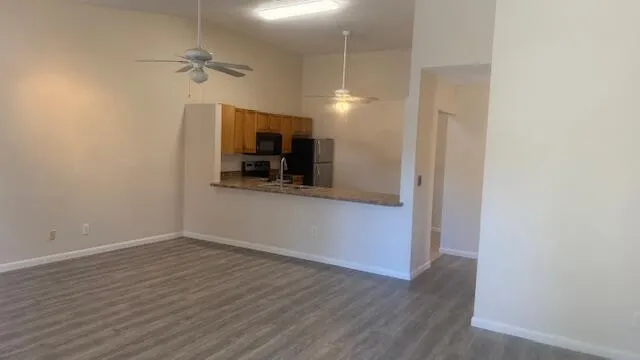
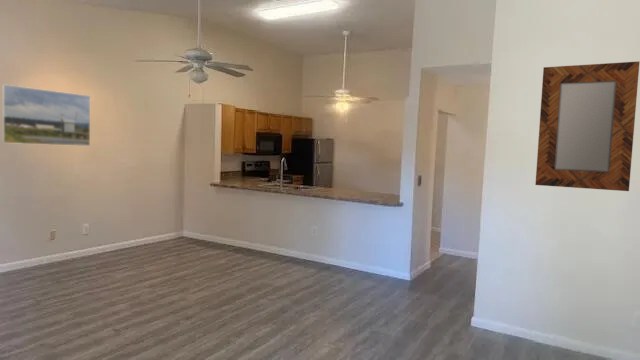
+ home mirror [534,60,640,192]
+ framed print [1,84,91,147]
